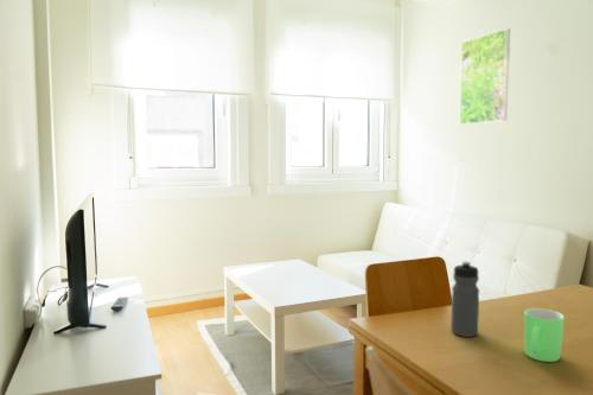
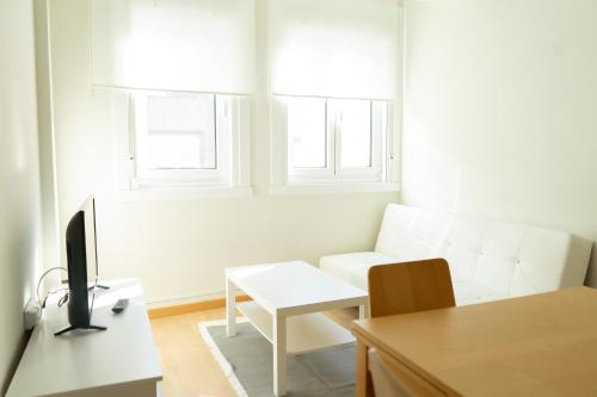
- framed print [459,27,511,126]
- water bottle [449,261,480,338]
- mug [523,307,566,363]
